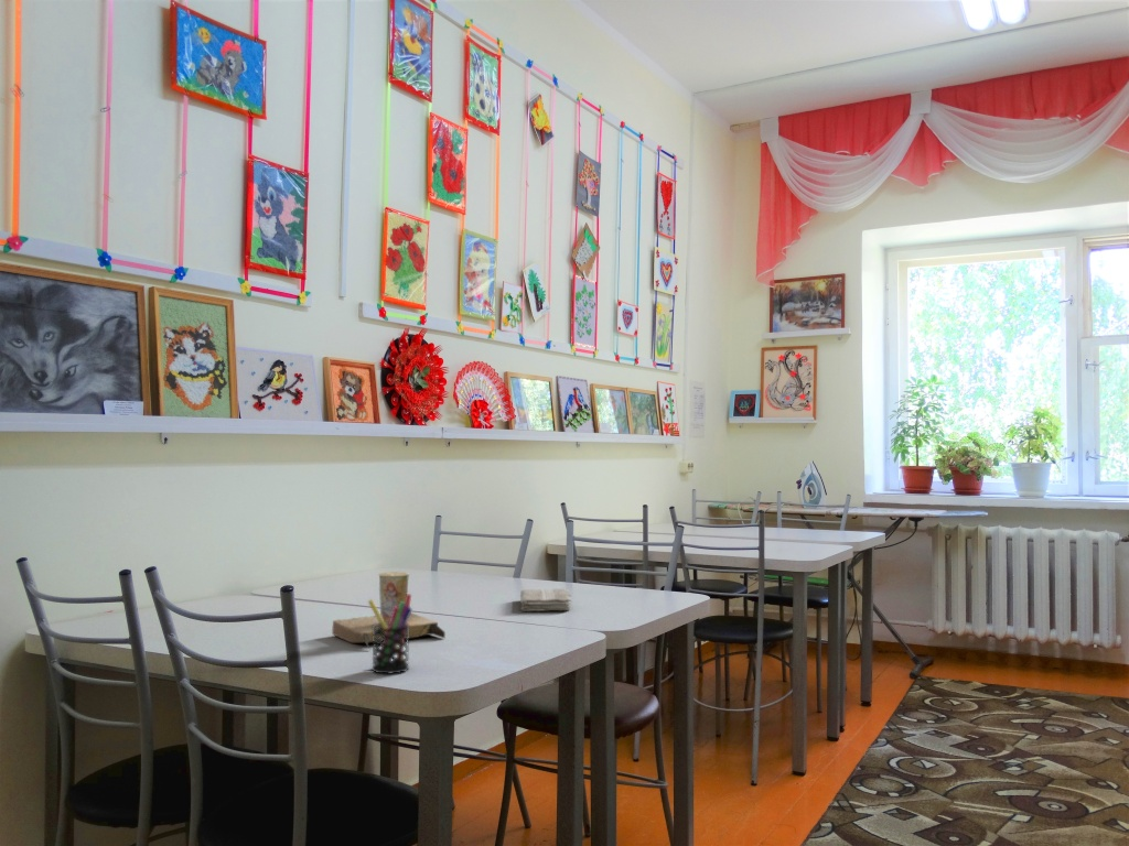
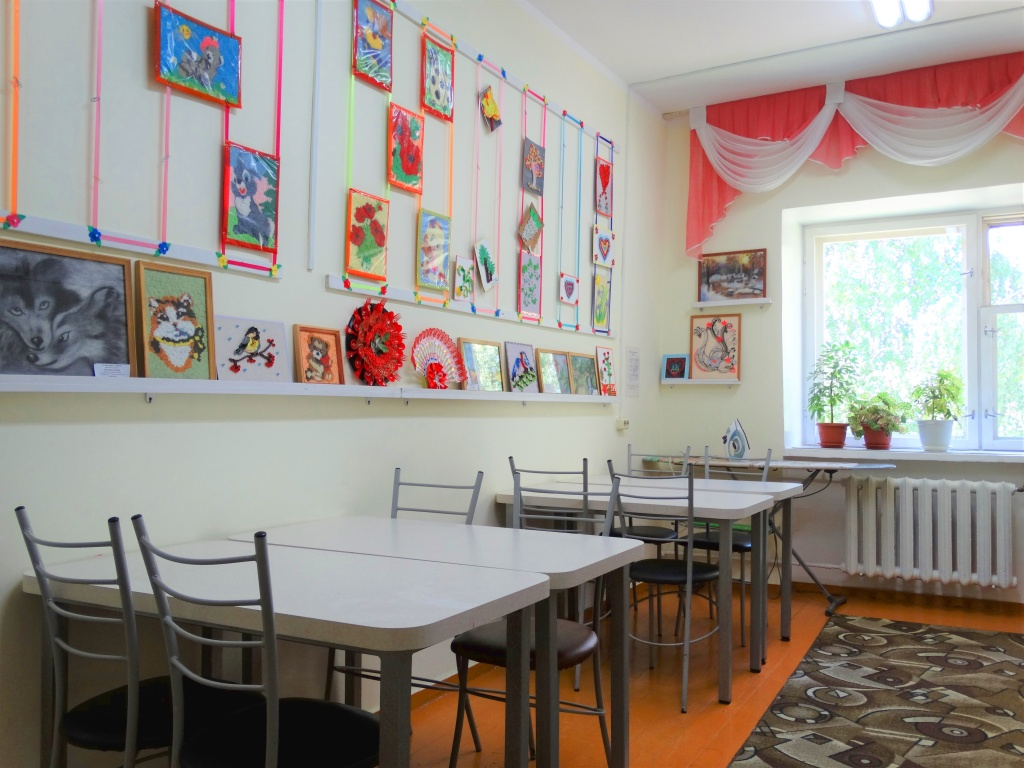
- cup [331,571,447,651]
- pen holder [367,593,413,675]
- washcloth [519,587,572,612]
